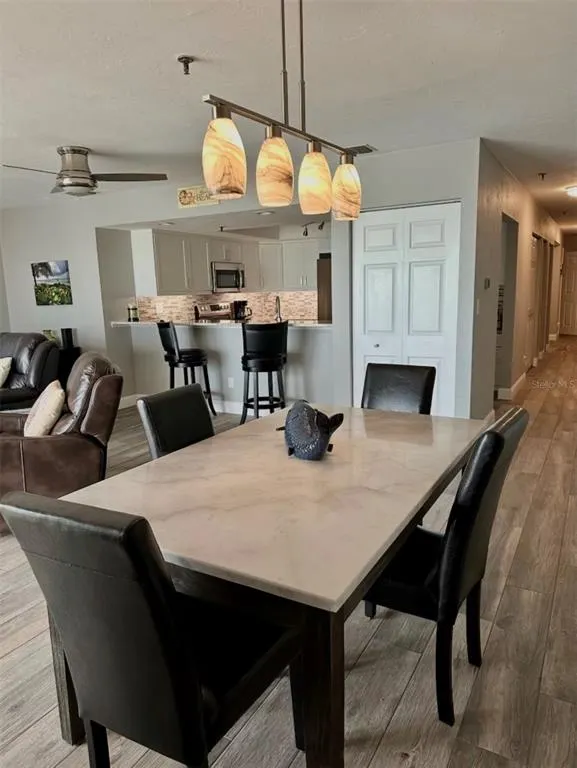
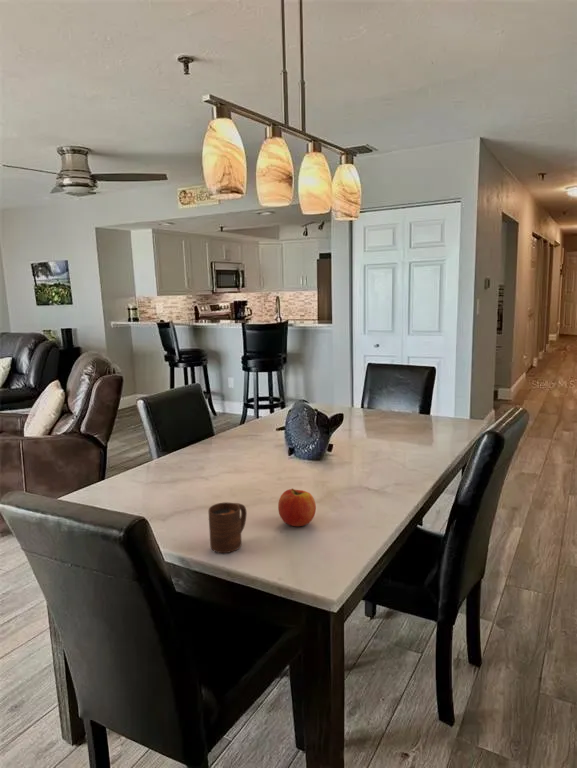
+ cup [208,501,248,554]
+ fruit [277,487,317,527]
